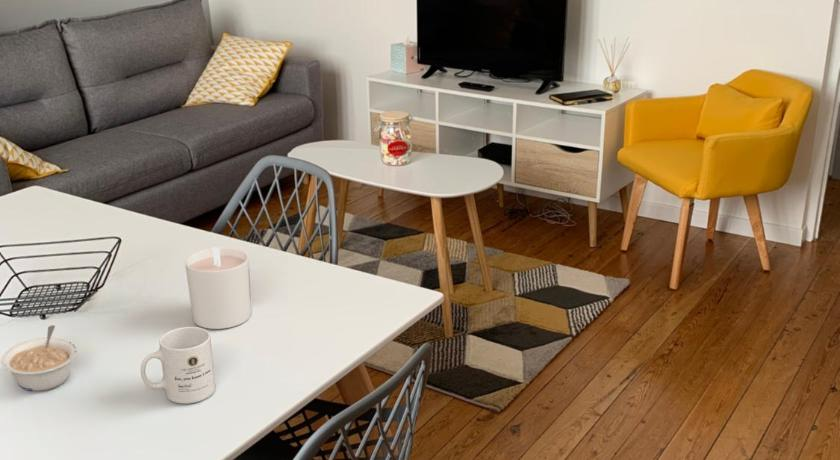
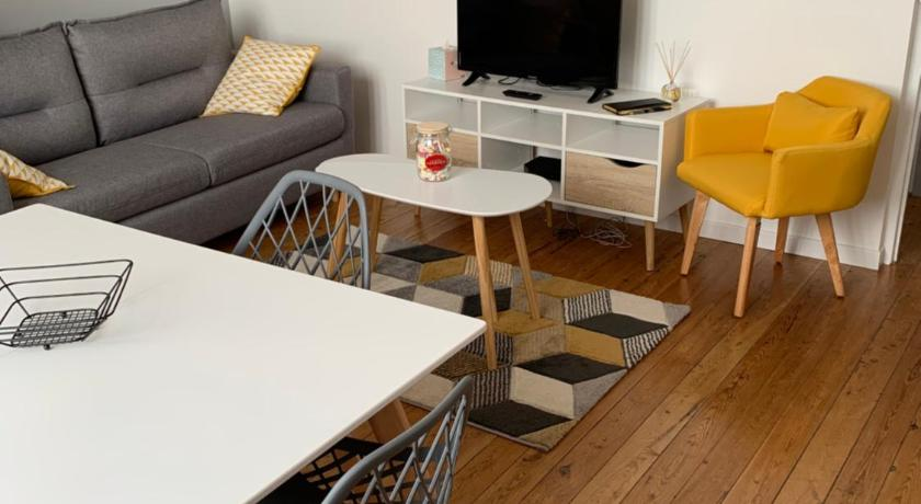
- legume [0,324,78,392]
- mug [140,326,216,405]
- candle [184,246,252,330]
